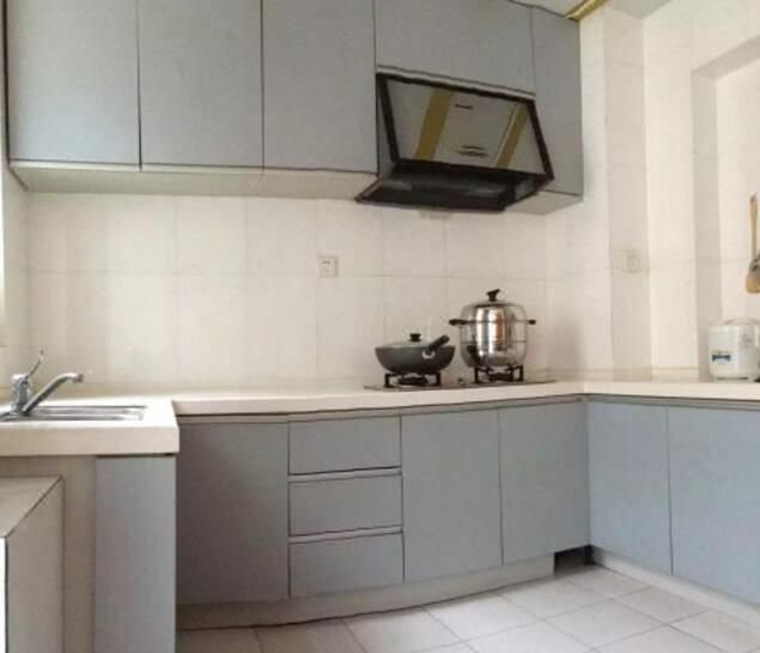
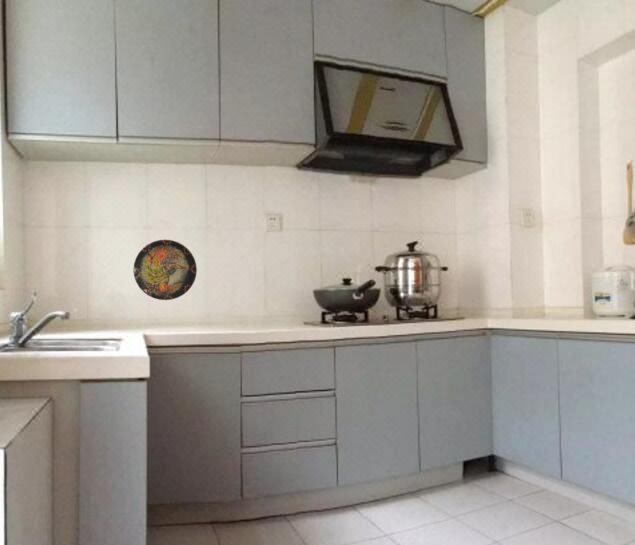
+ decorative plate [132,239,198,301]
